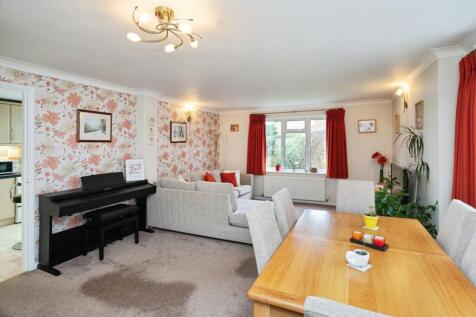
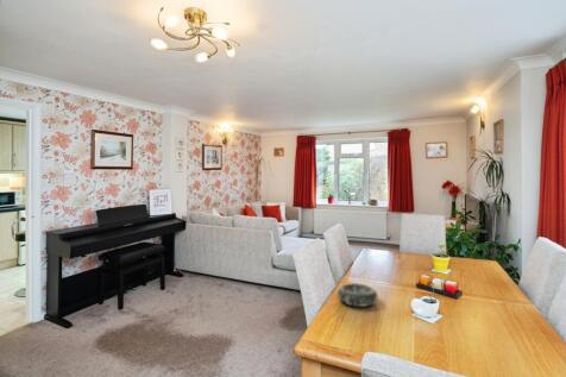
+ decorative bowl [337,282,379,308]
